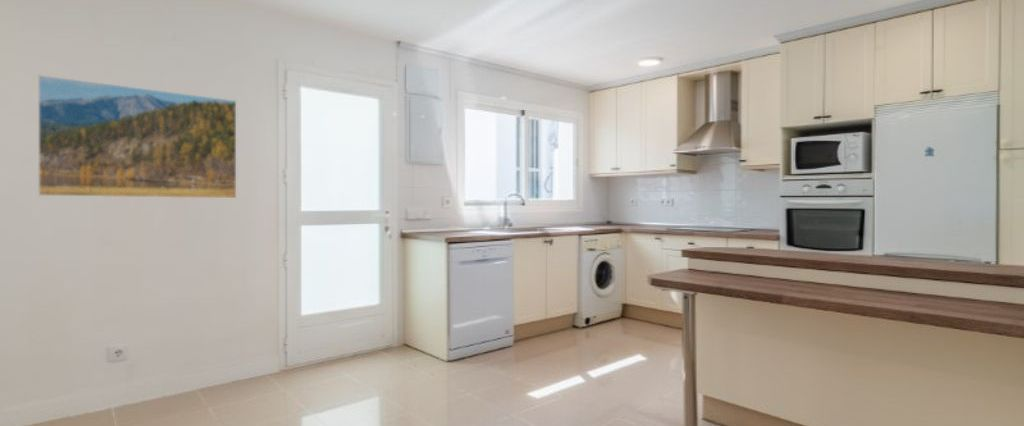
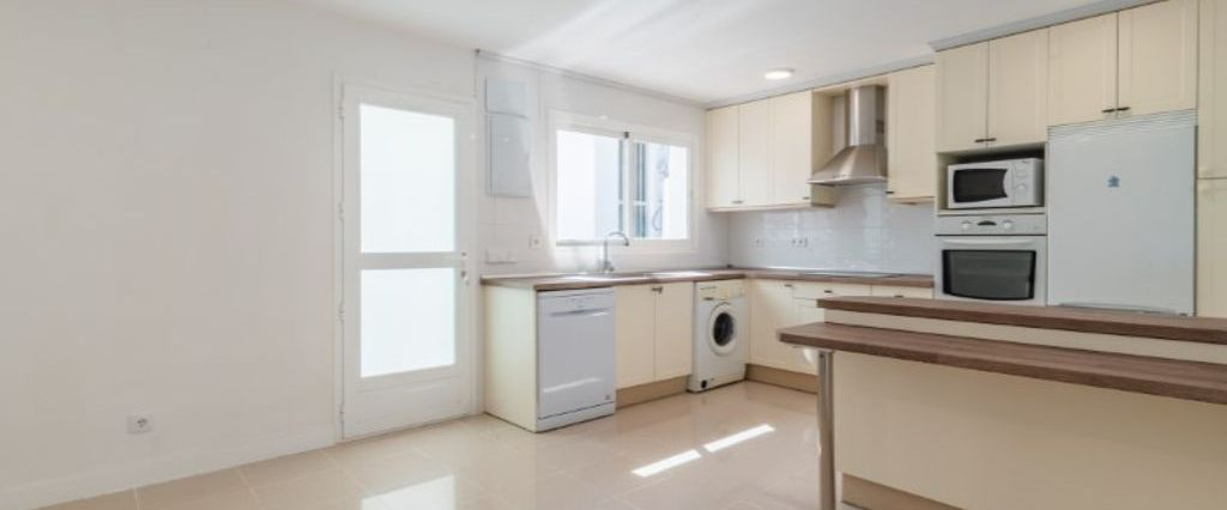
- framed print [37,74,237,199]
